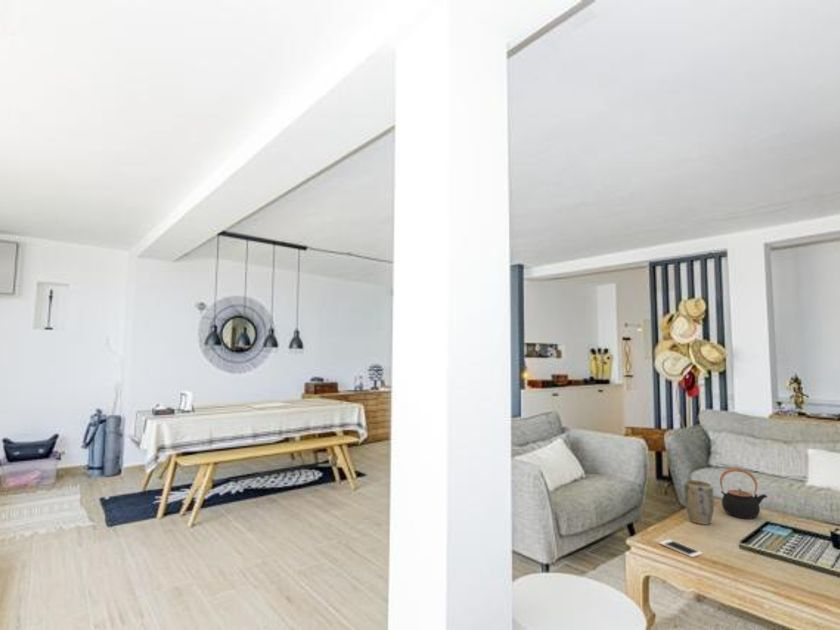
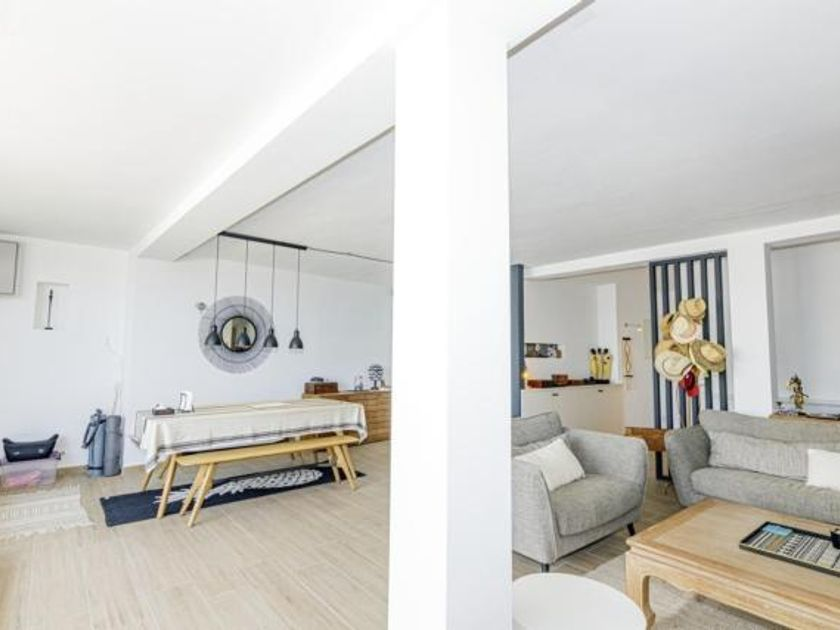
- teapot [719,467,769,520]
- plant pot [683,479,715,526]
- cell phone [658,539,704,558]
